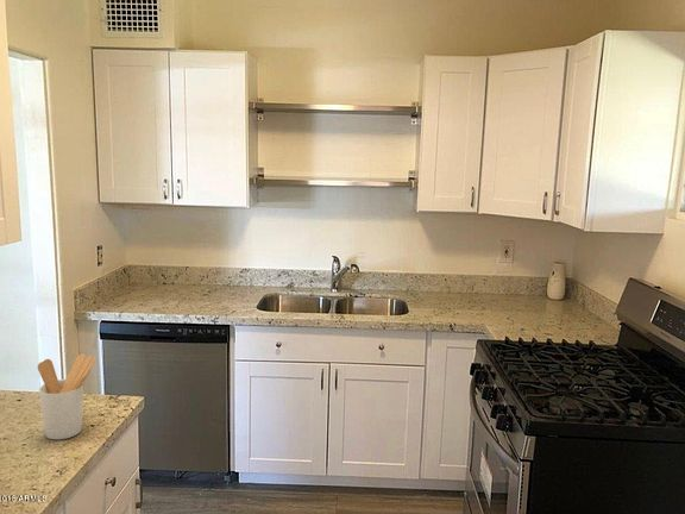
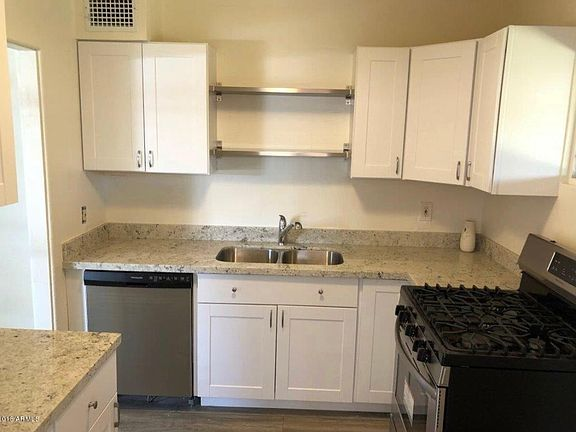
- utensil holder [37,352,98,440]
